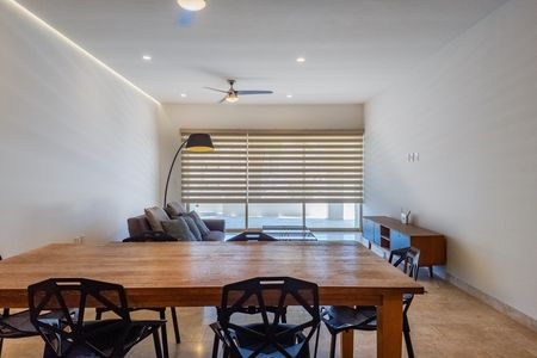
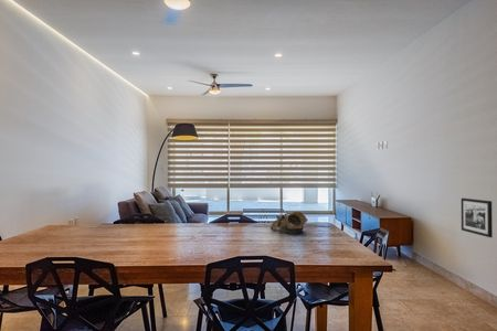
+ decorative bowl [269,211,308,235]
+ picture frame [461,197,494,238]
